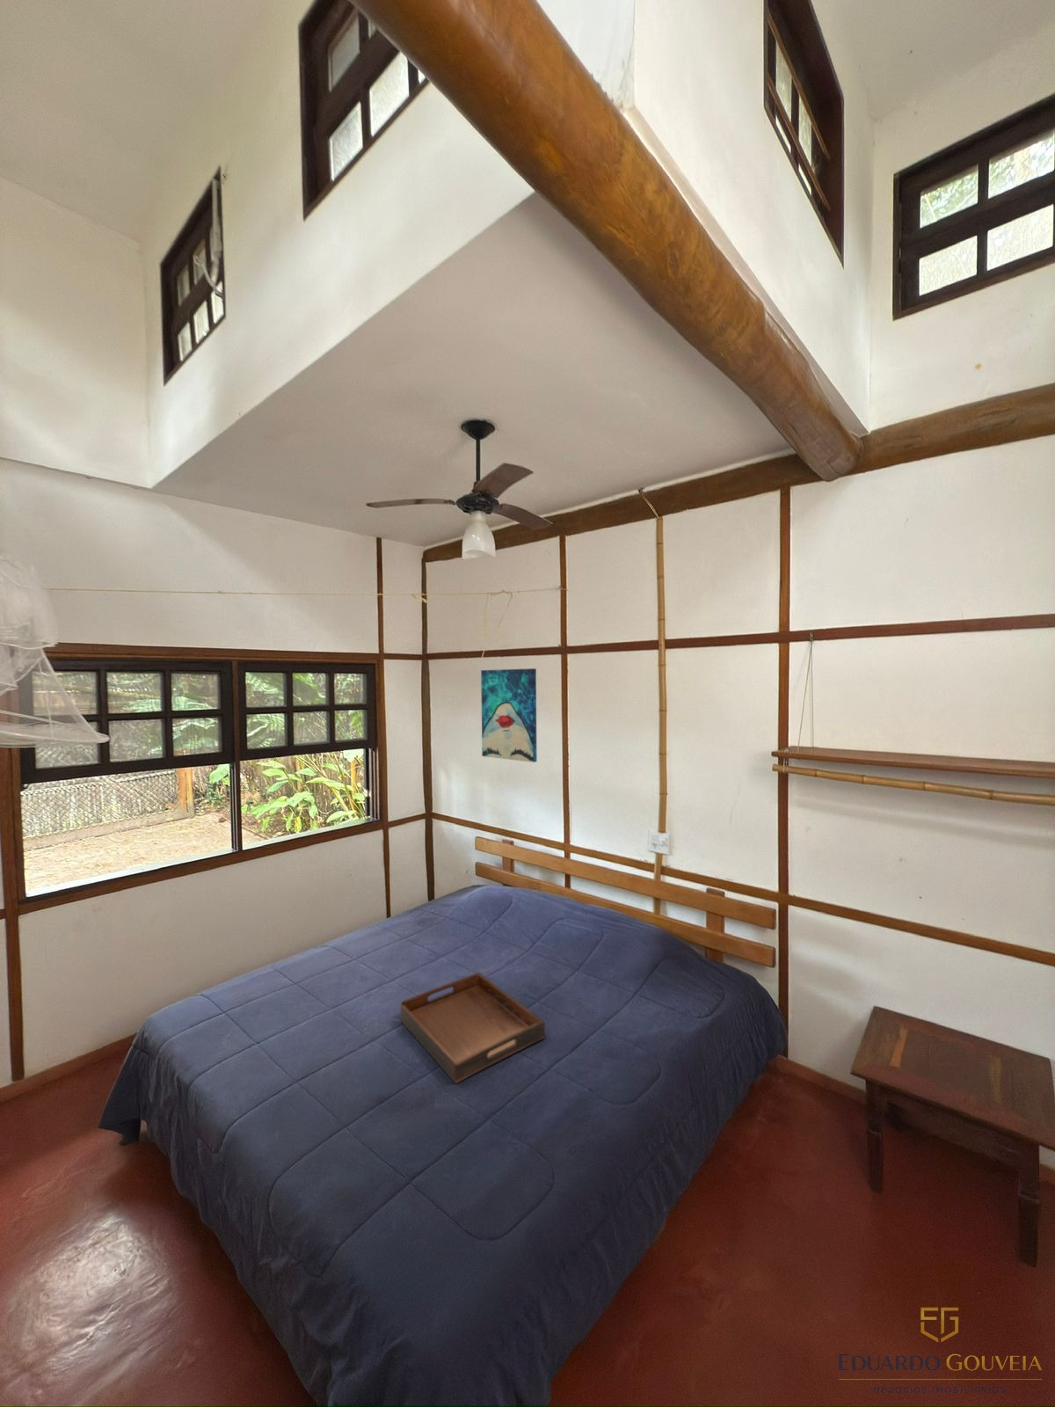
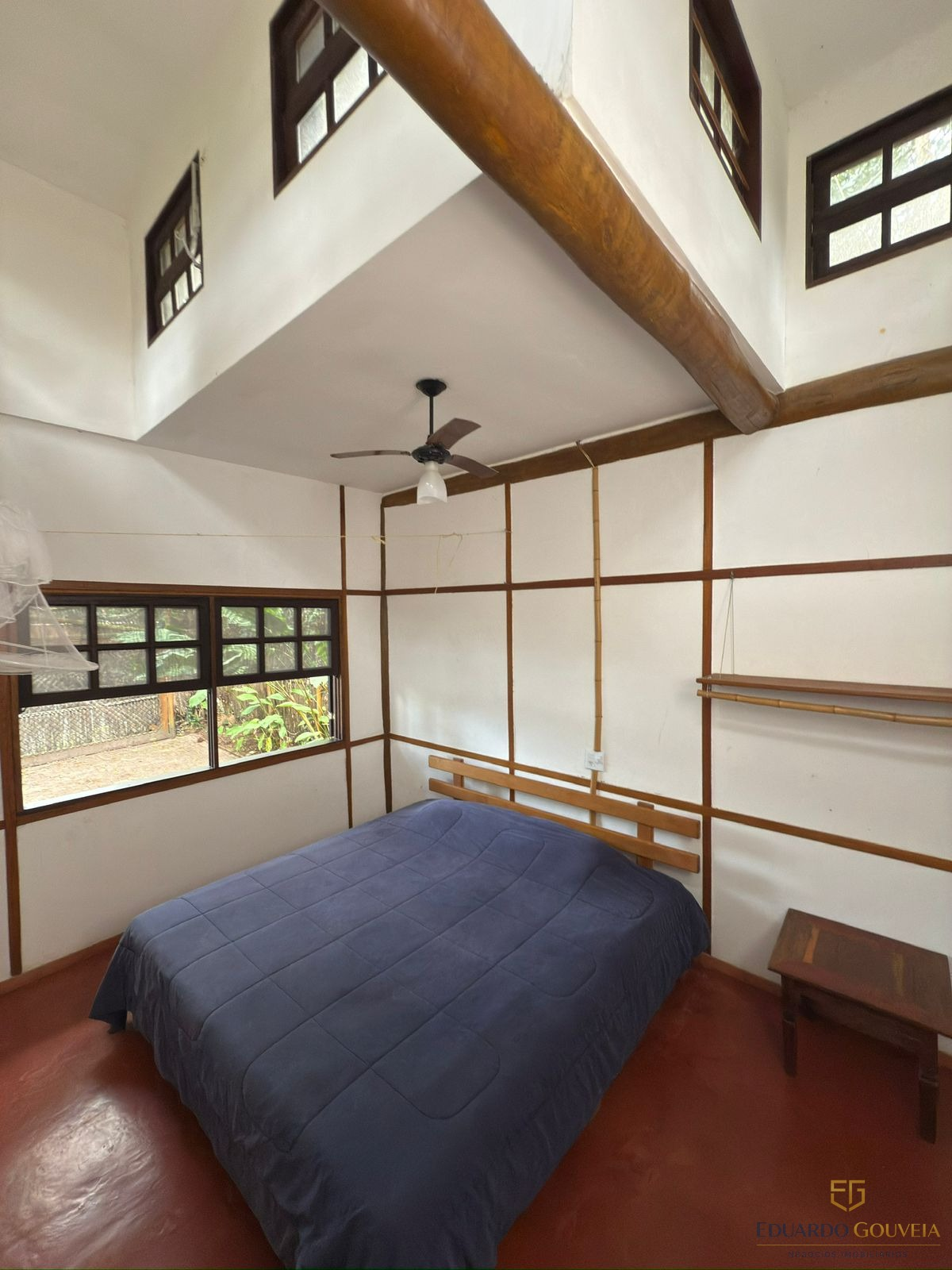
- serving tray [400,972,546,1085]
- wall art [480,667,539,763]
